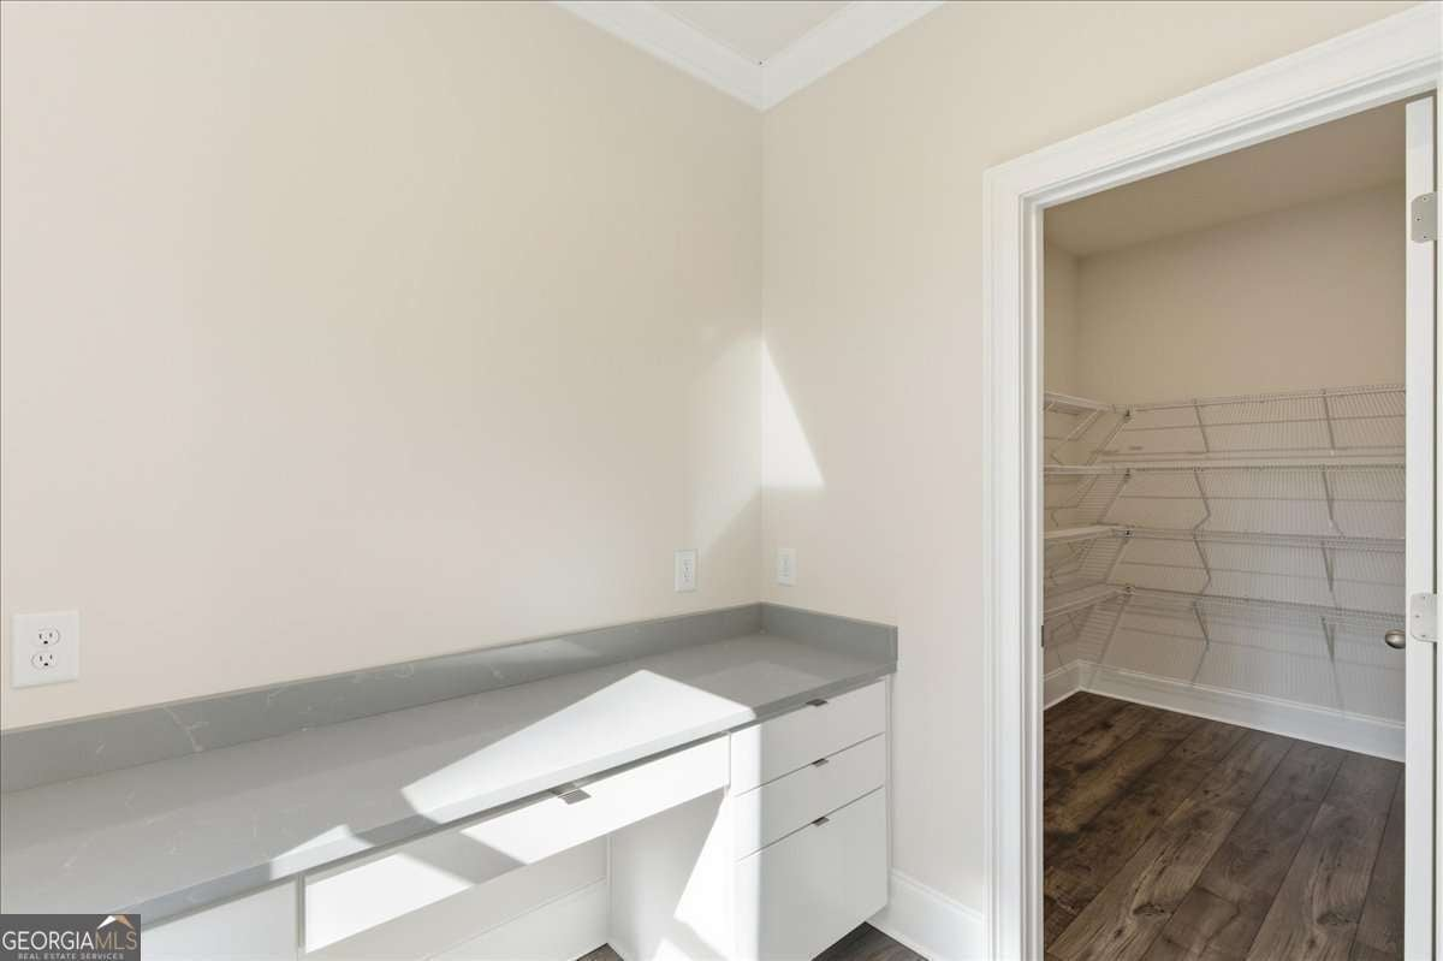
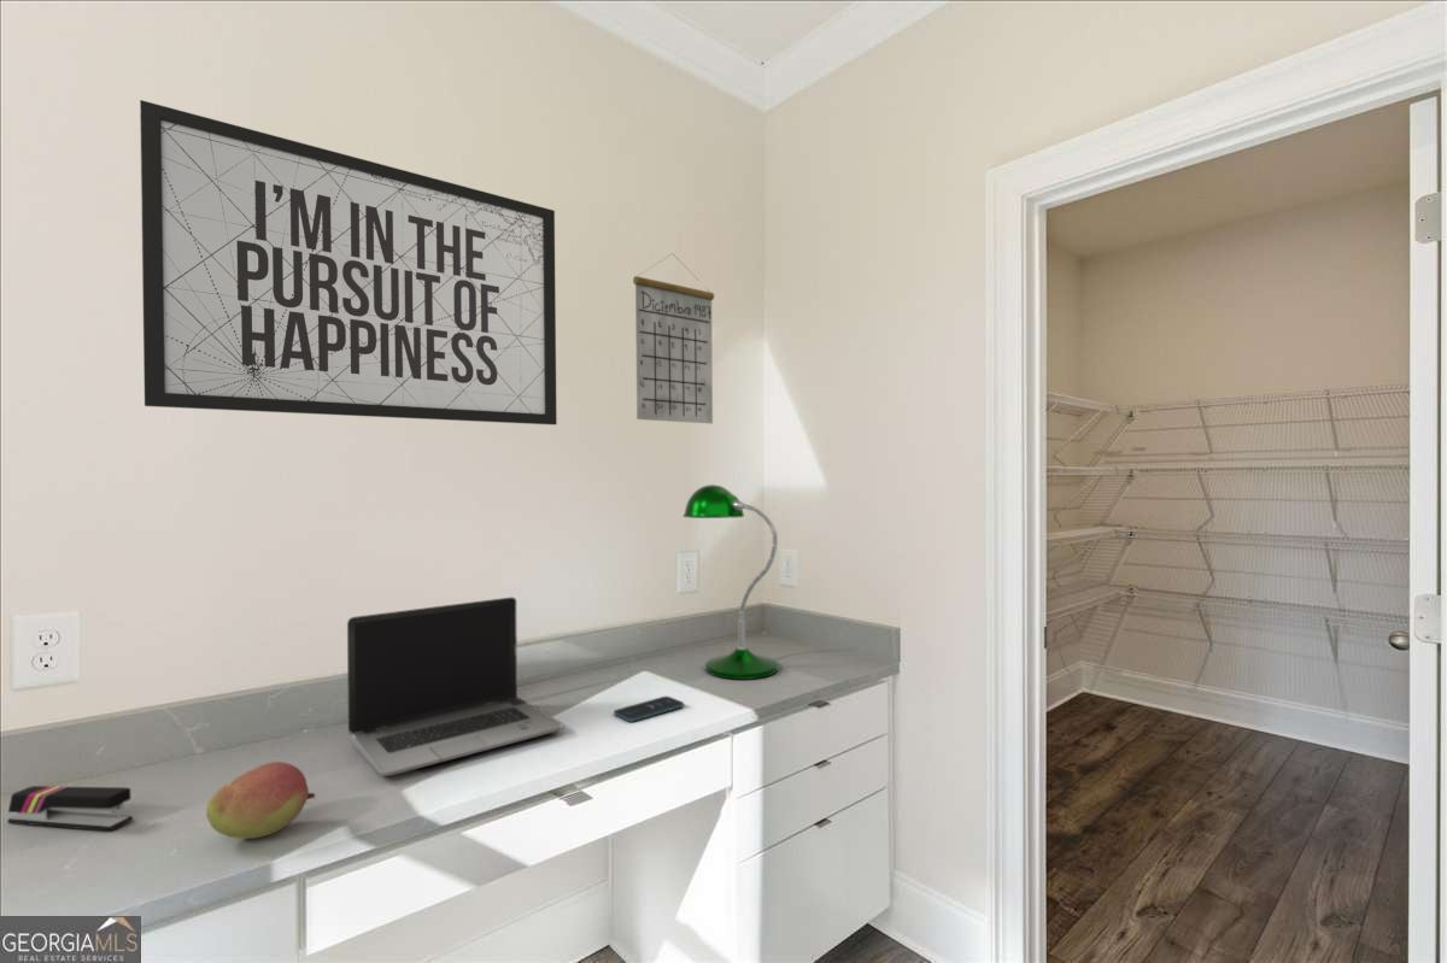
+ fruit [205,761,317,840]
+ smartphone [613,695,685,723]
+ stapler [6,785,134,832]
+ laptop computer [346,597,566,777]
+ desk lamp [681,483,779,681]
+ calendar [632,252,715,424]
+ mirror [139,99,558,425]
